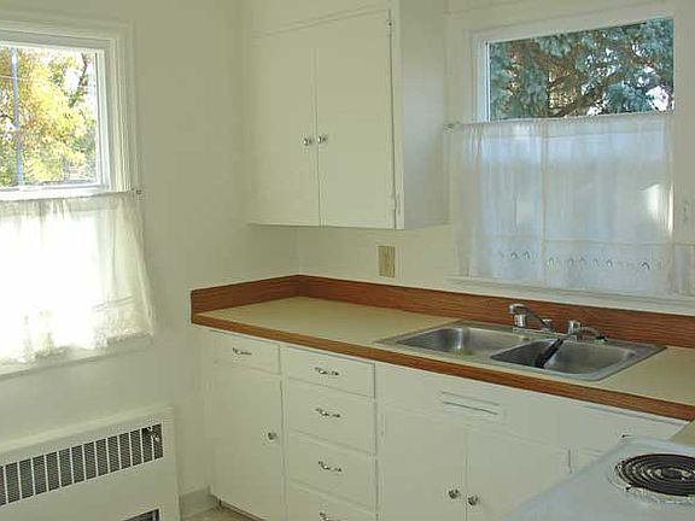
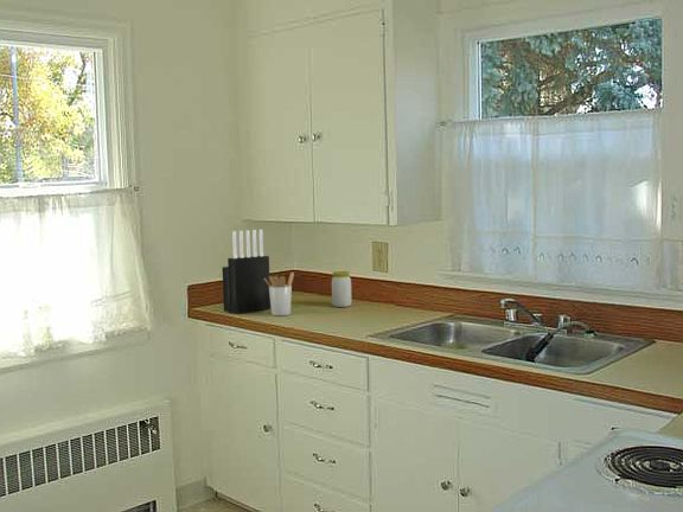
+ jar [331,270,353,308]
+ utensil holder [264,271,295,316]
+ knife block [221,229,272,314]
